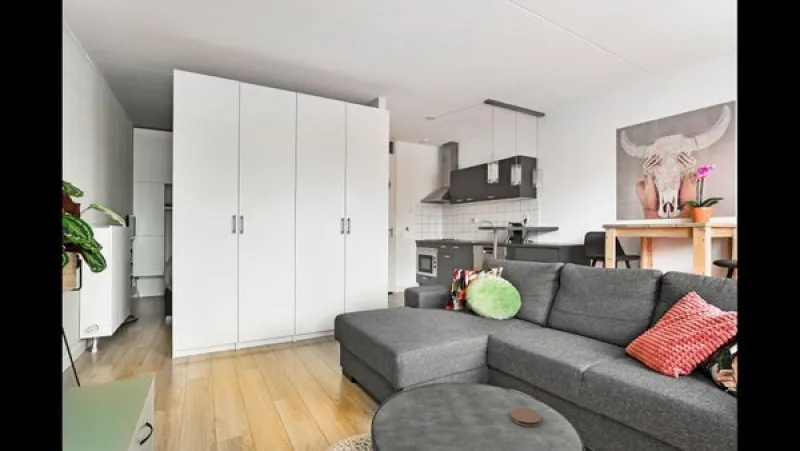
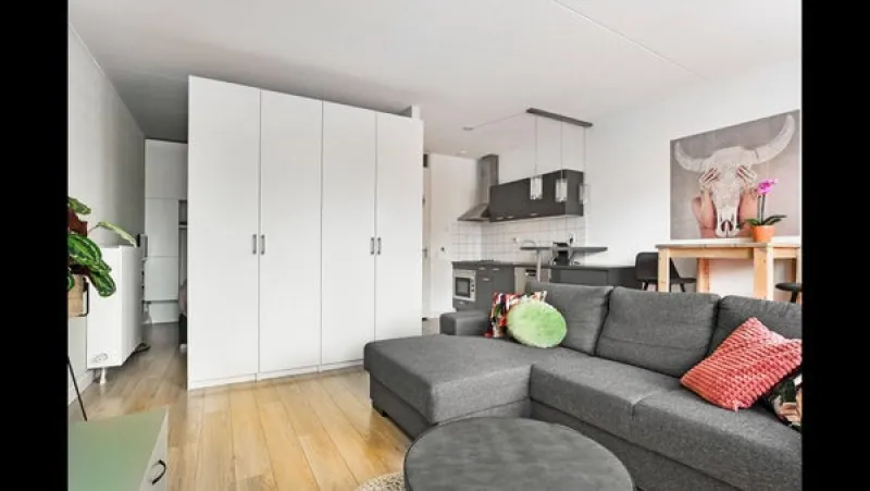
- coaster [509,407,542,428]
